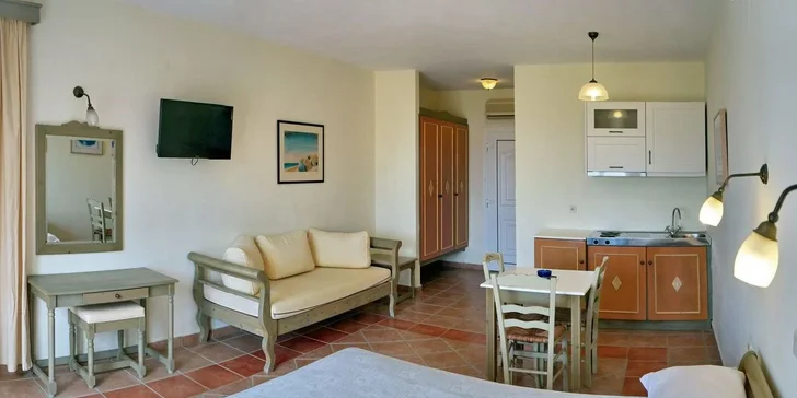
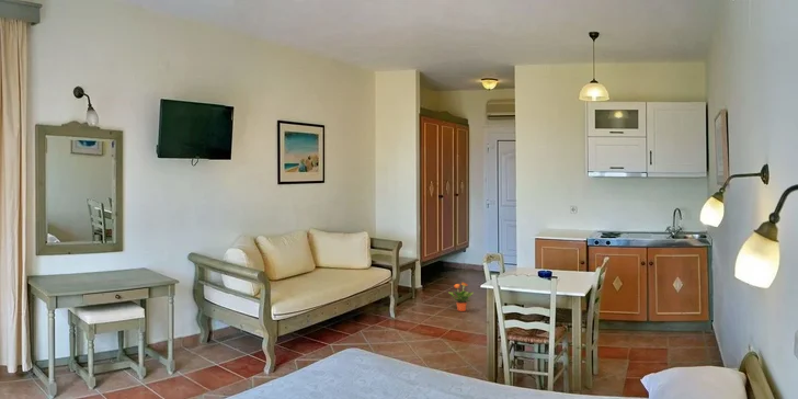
+ potted plant [447,282,475,312]
